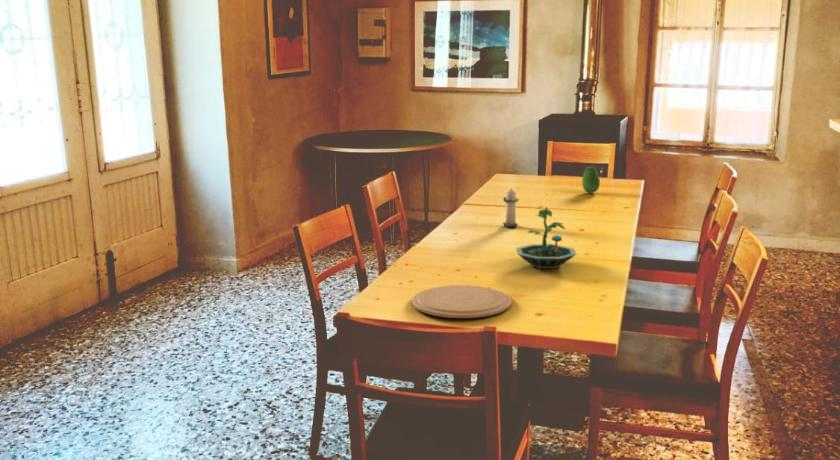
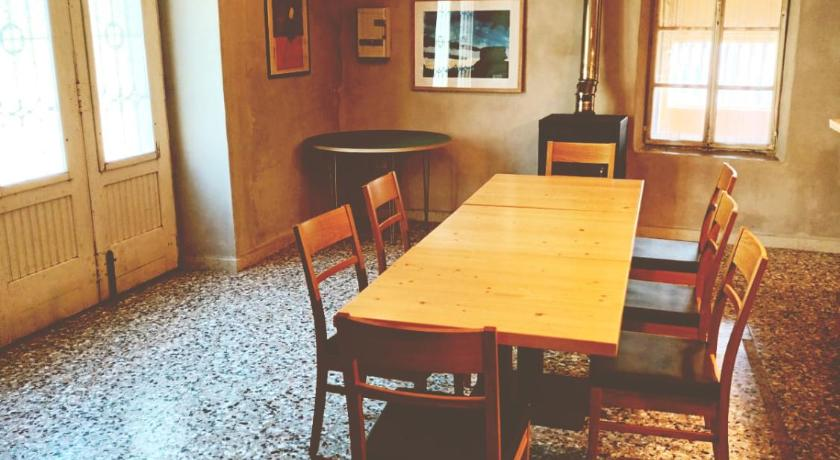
- fruit [581,166,601,194]
- candle [502,189,519,228]
- plate [411,284,512,319]
- terrarium [515,205,577,270]
